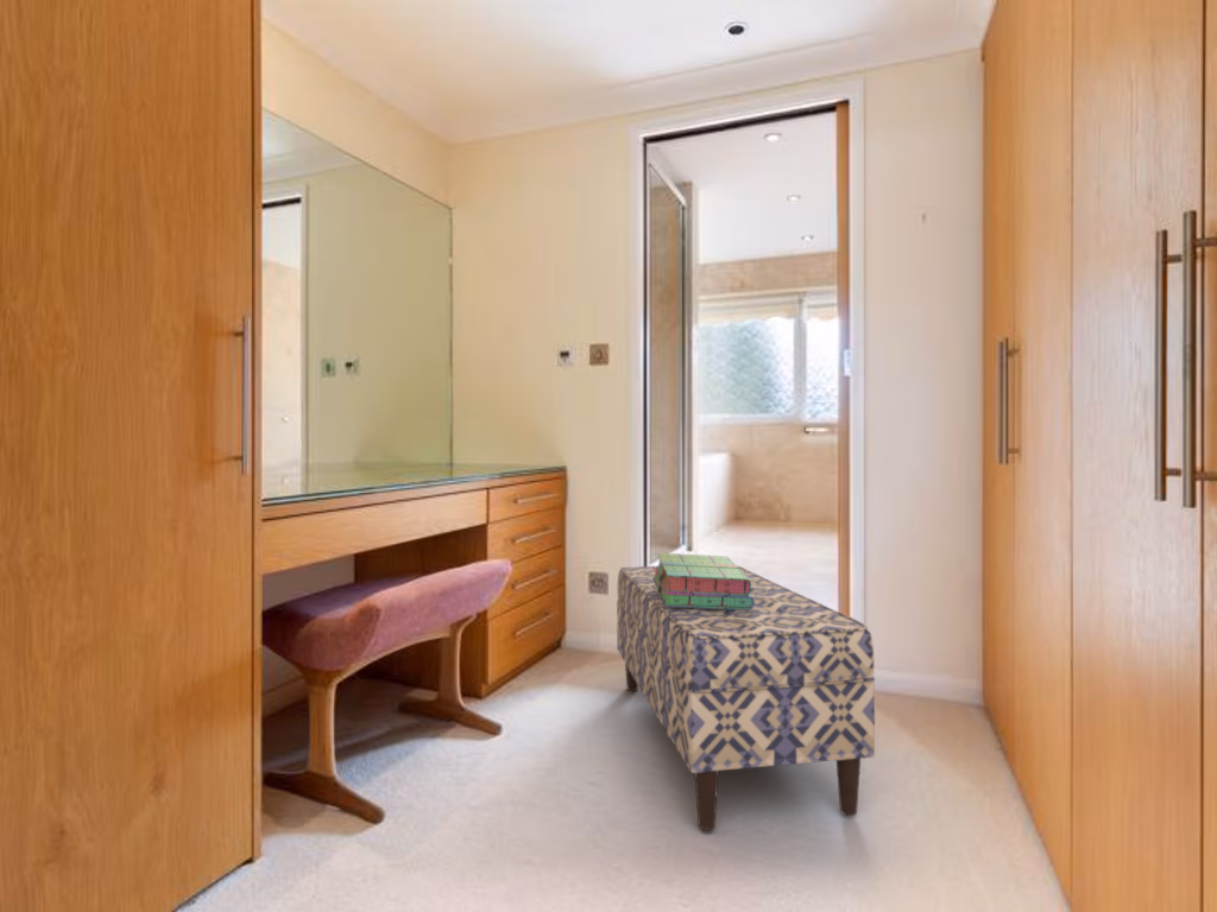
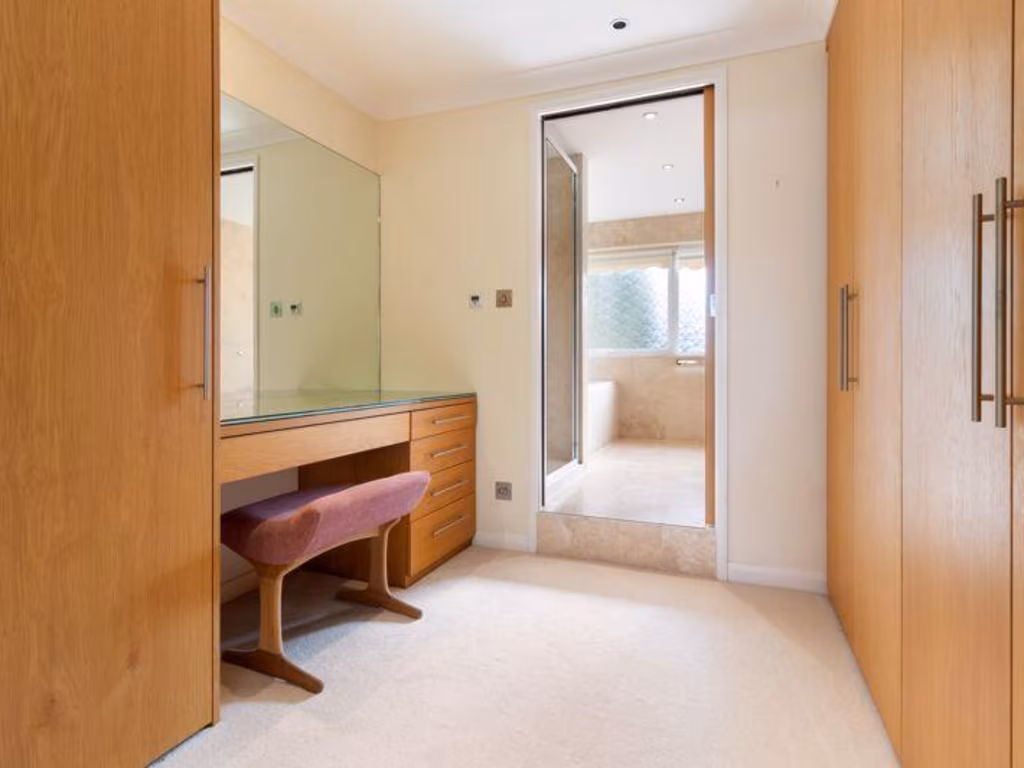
- bench [616,564,876,831]
- stack of books [652,552,755,609]
